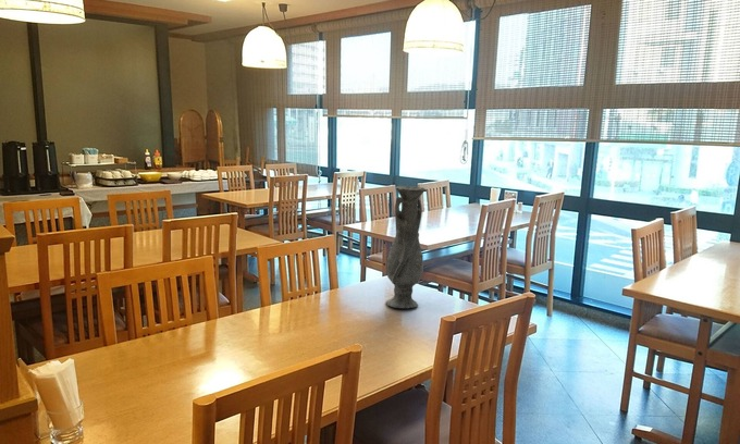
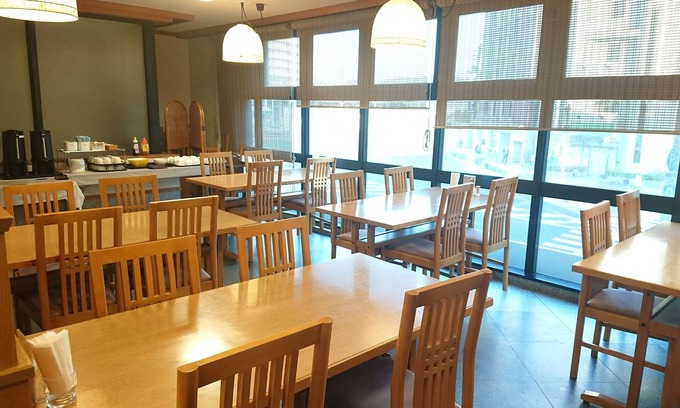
- vase [385,185,427,309]
